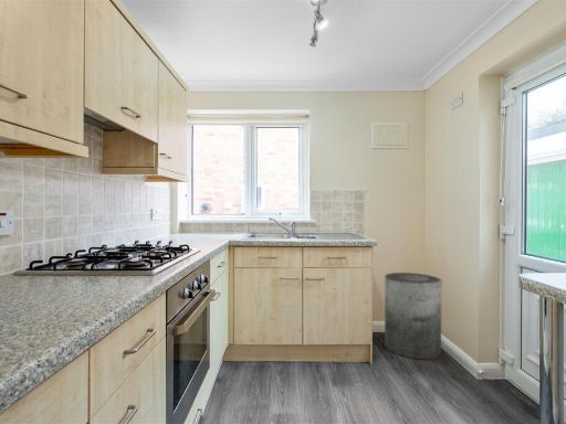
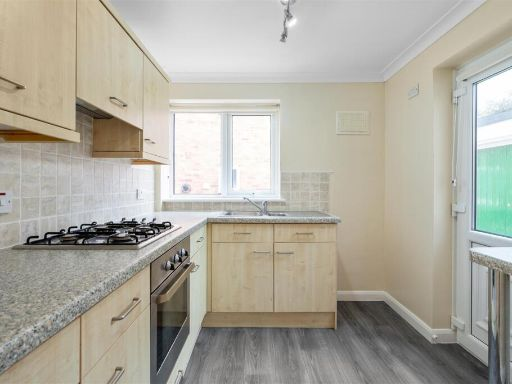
- trash can [384,272,442,360]
